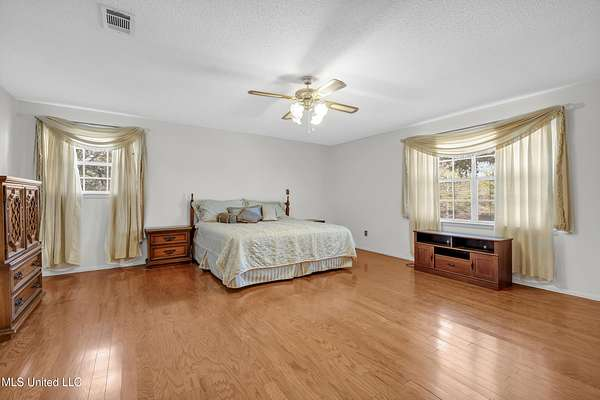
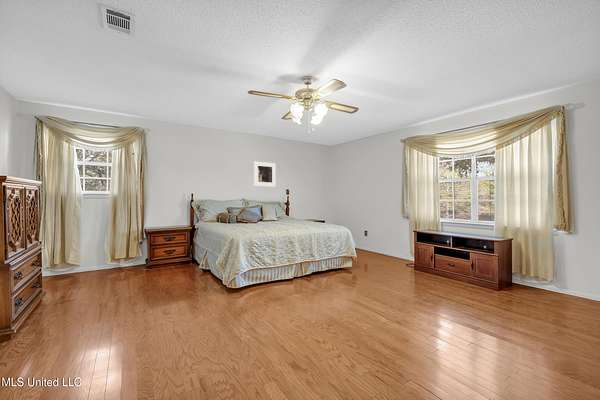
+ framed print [253,161,277,187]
